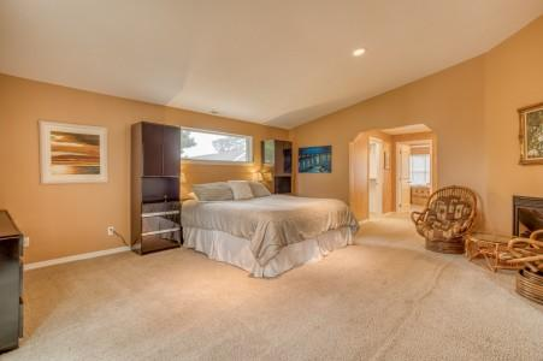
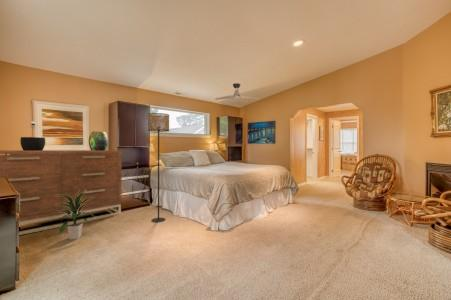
+ table lamp [19,120,46,151]
+ ceiling fan [214,82,259,101]
+ dresser [0,149,123,236]
+ decorative urn [88,130,109,151]
+ indoor plant [55,189,97,240]
+ floor lamp [147,112,170,223]
